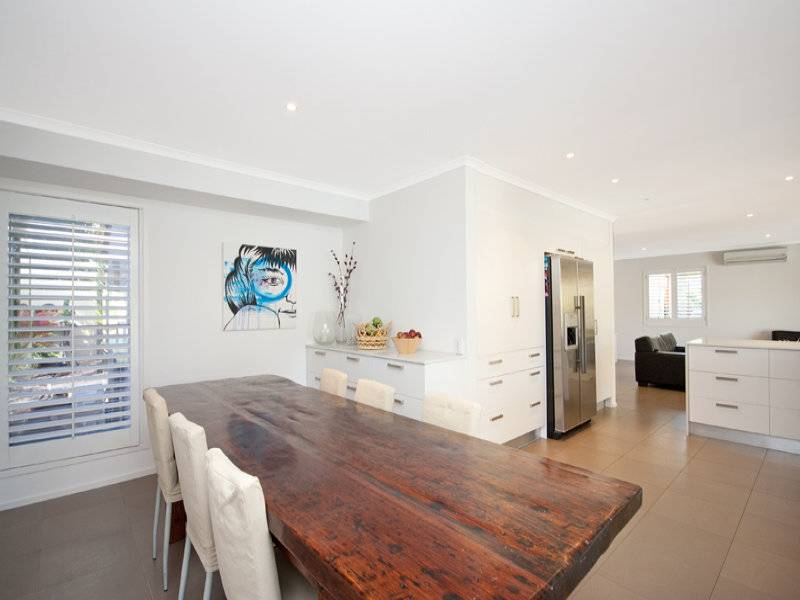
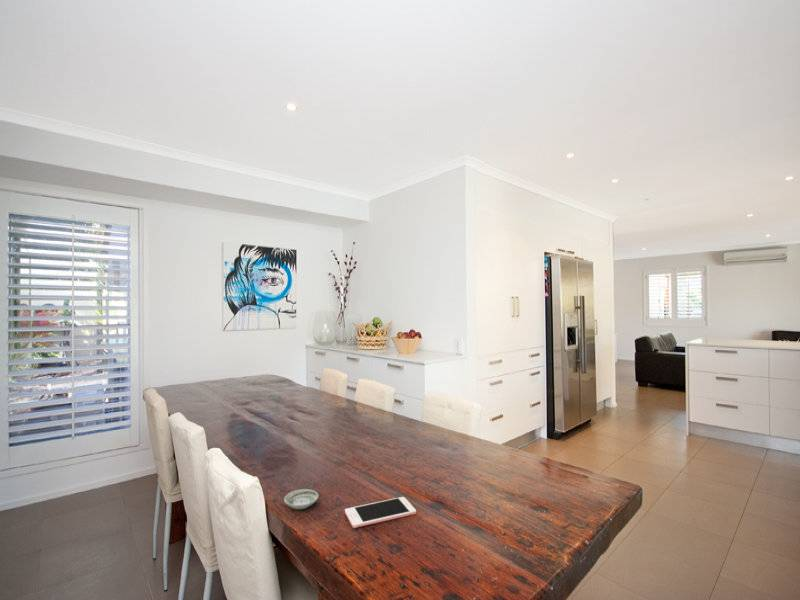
+ cell phone [344,496,417,529]
+ saucer [283,488,320,510]
